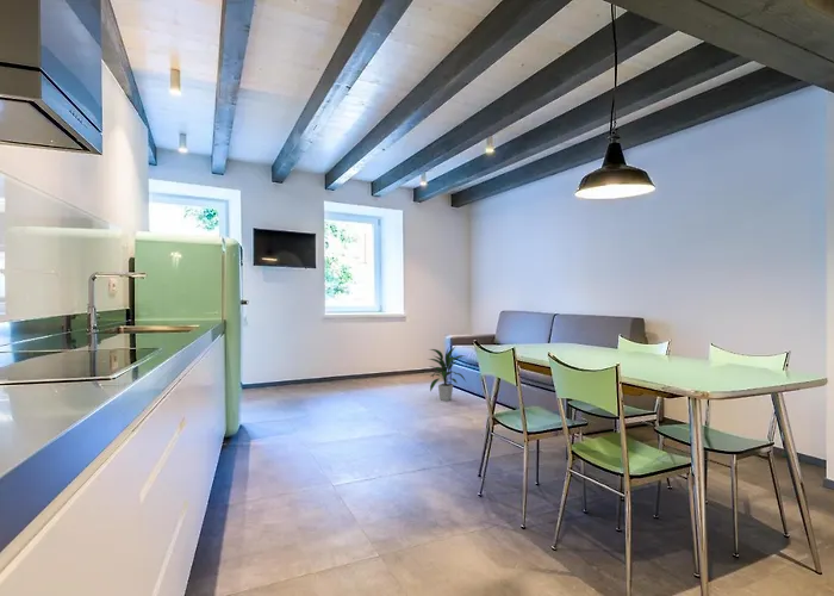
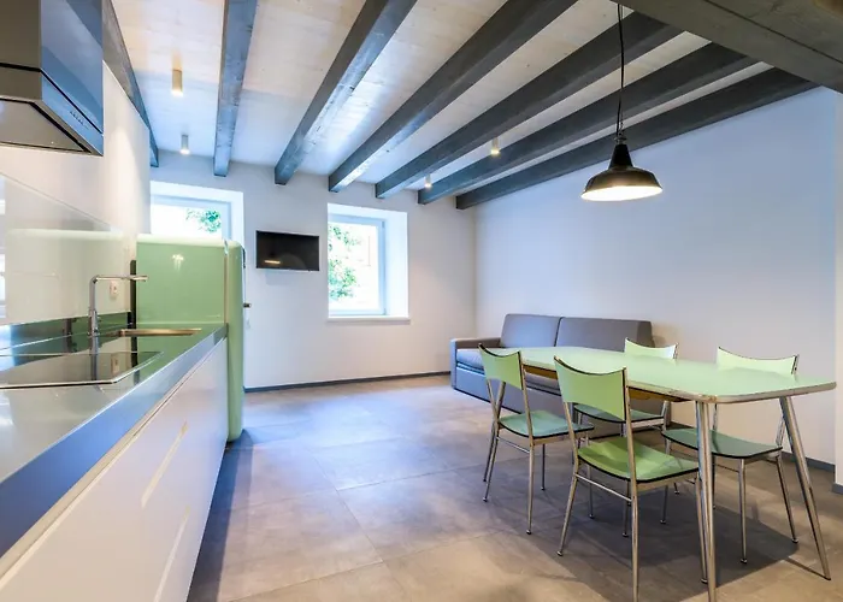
- indoor plant [428,346,467,402]
